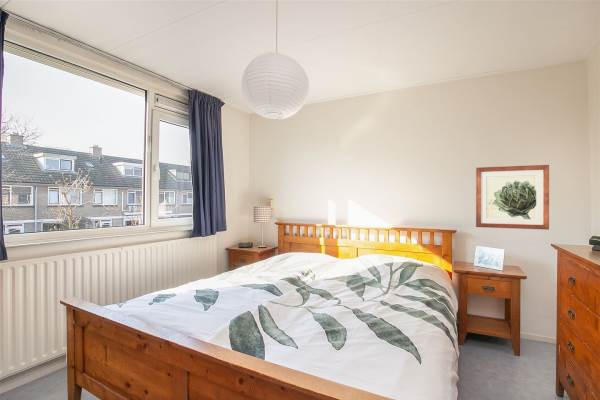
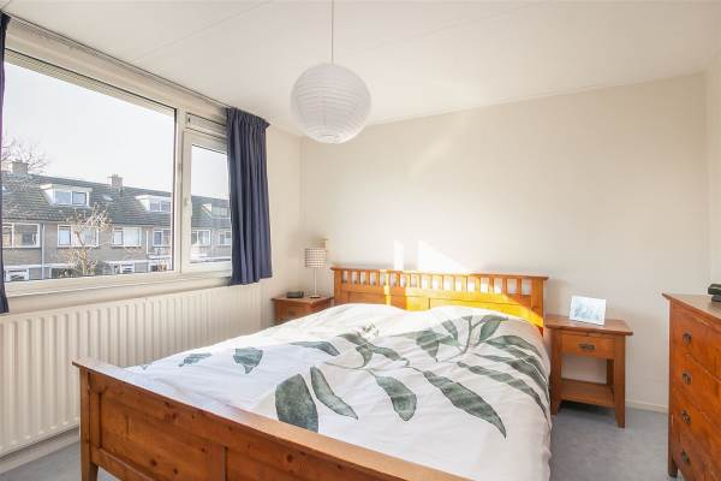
- wall art [475,164,550,231]
